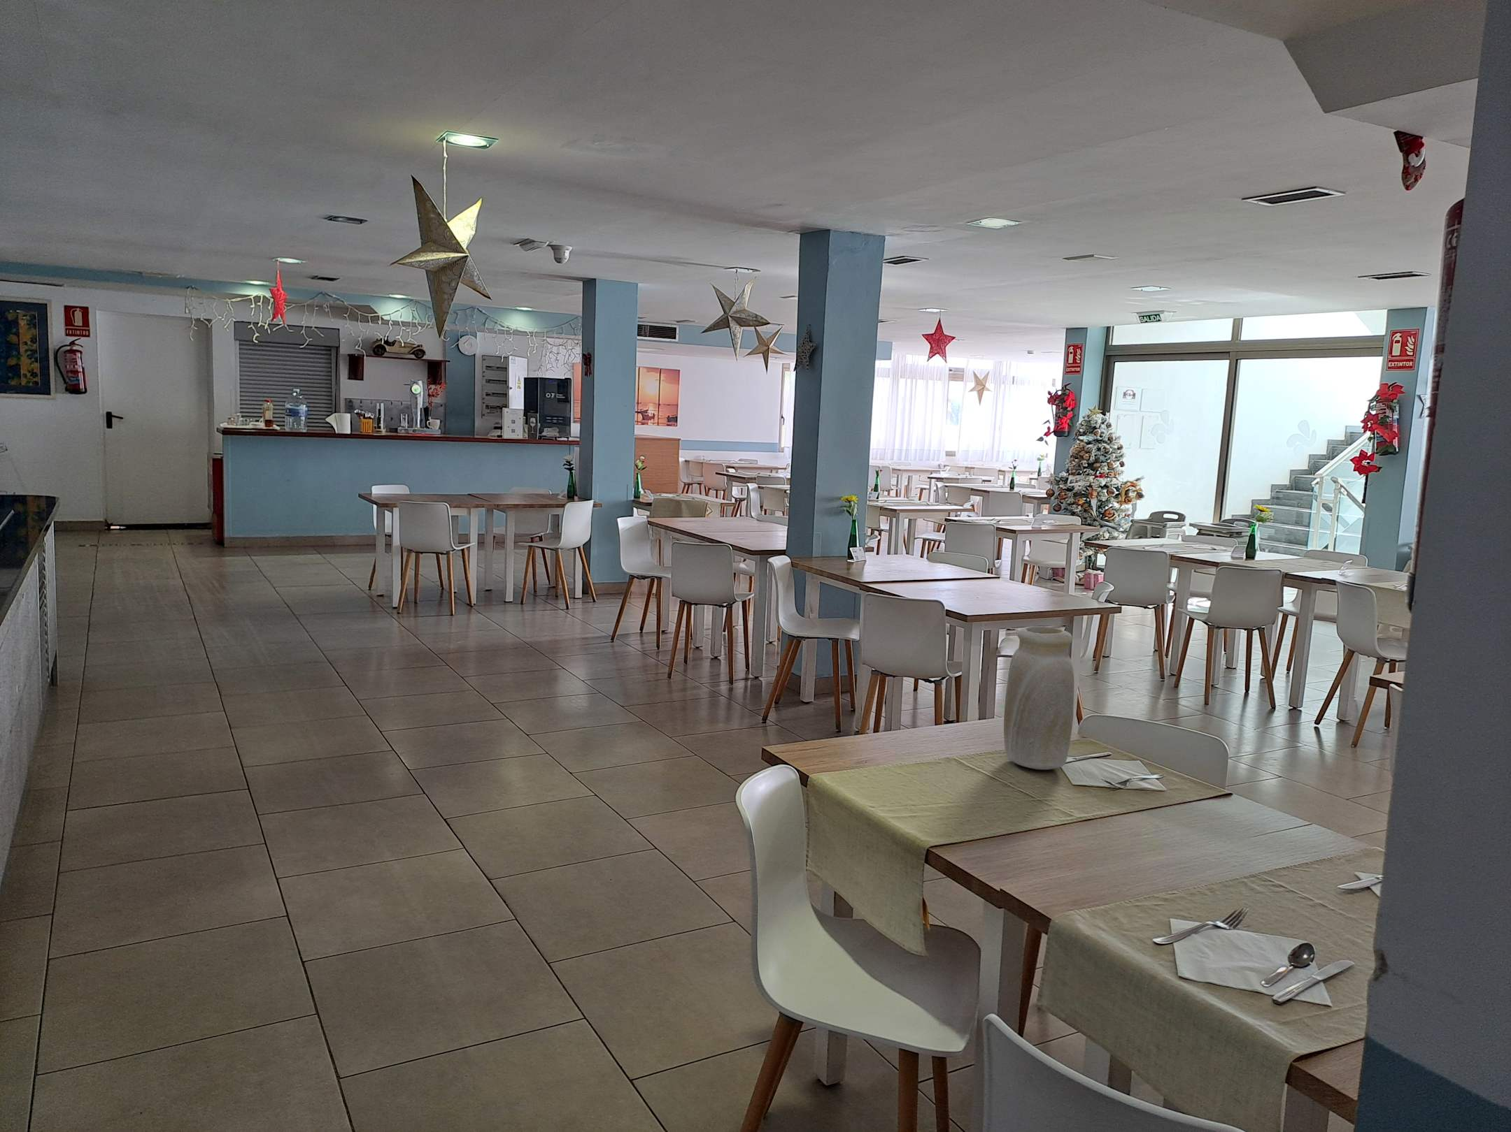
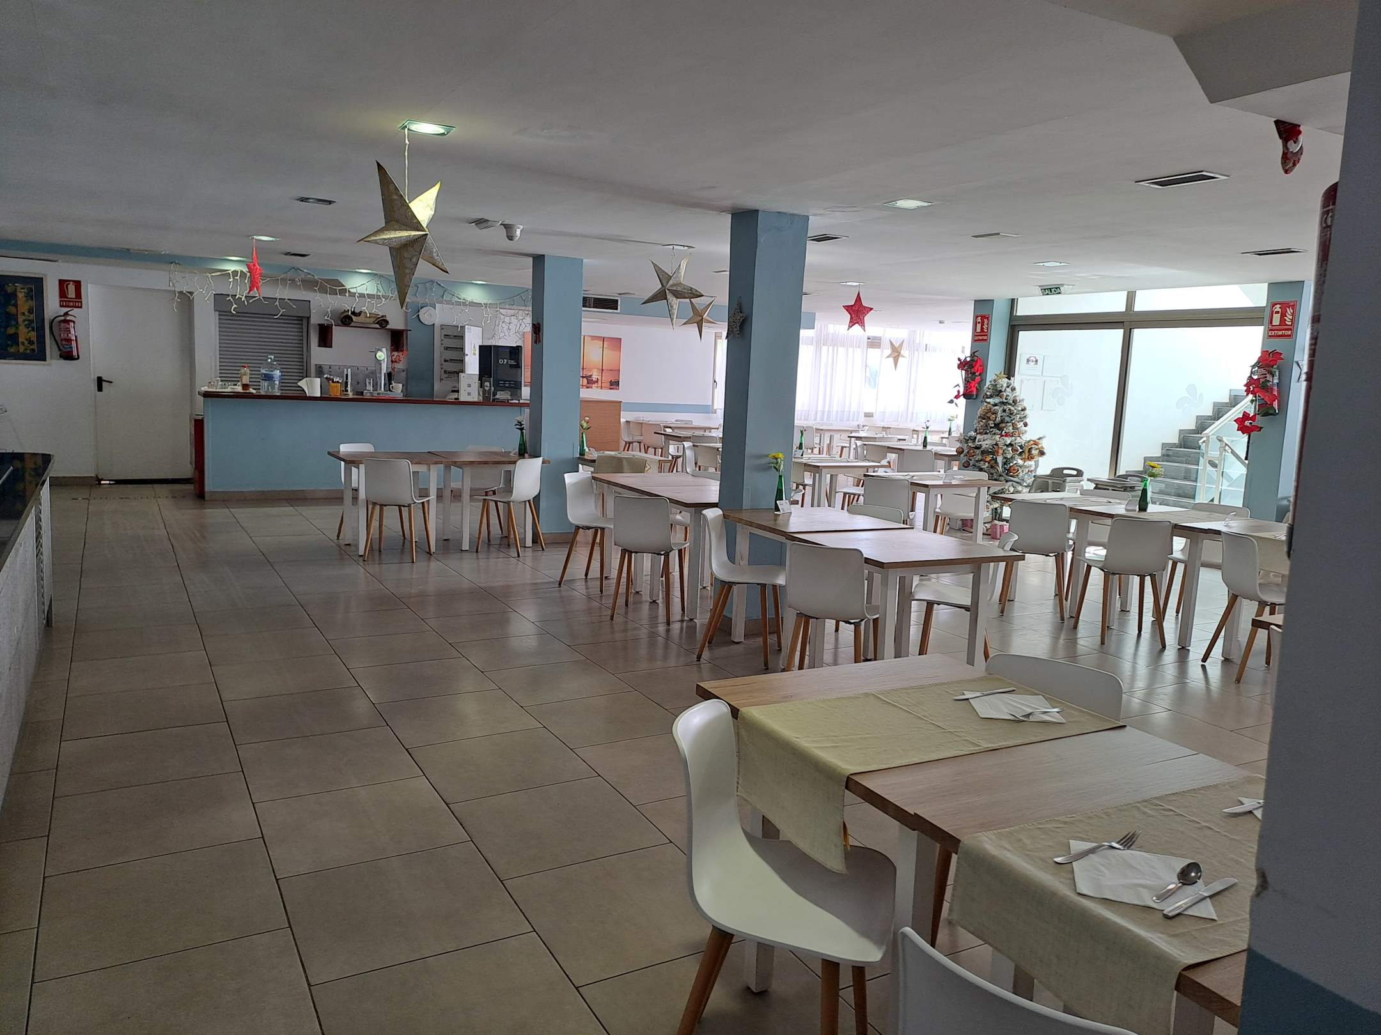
- vase [1003,625,1076,771]
